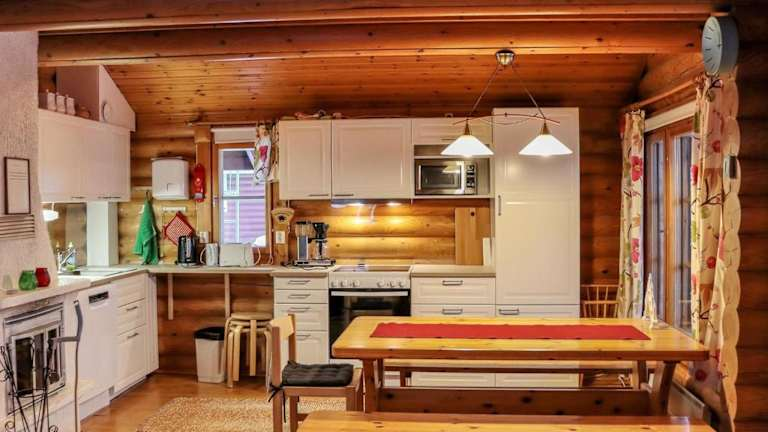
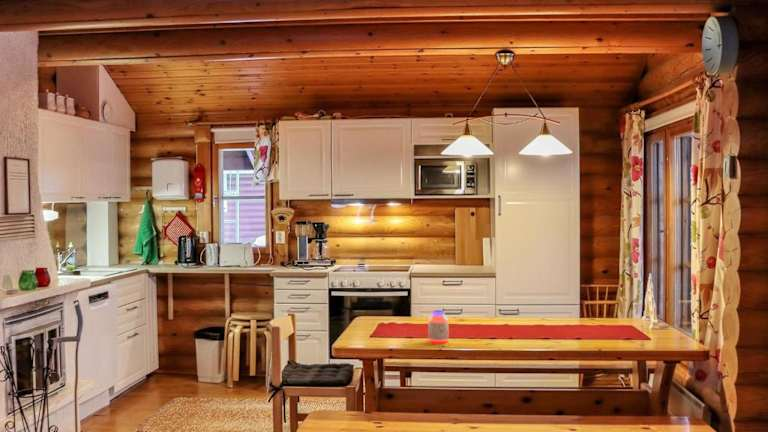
+ jar [427,309,450,343]
